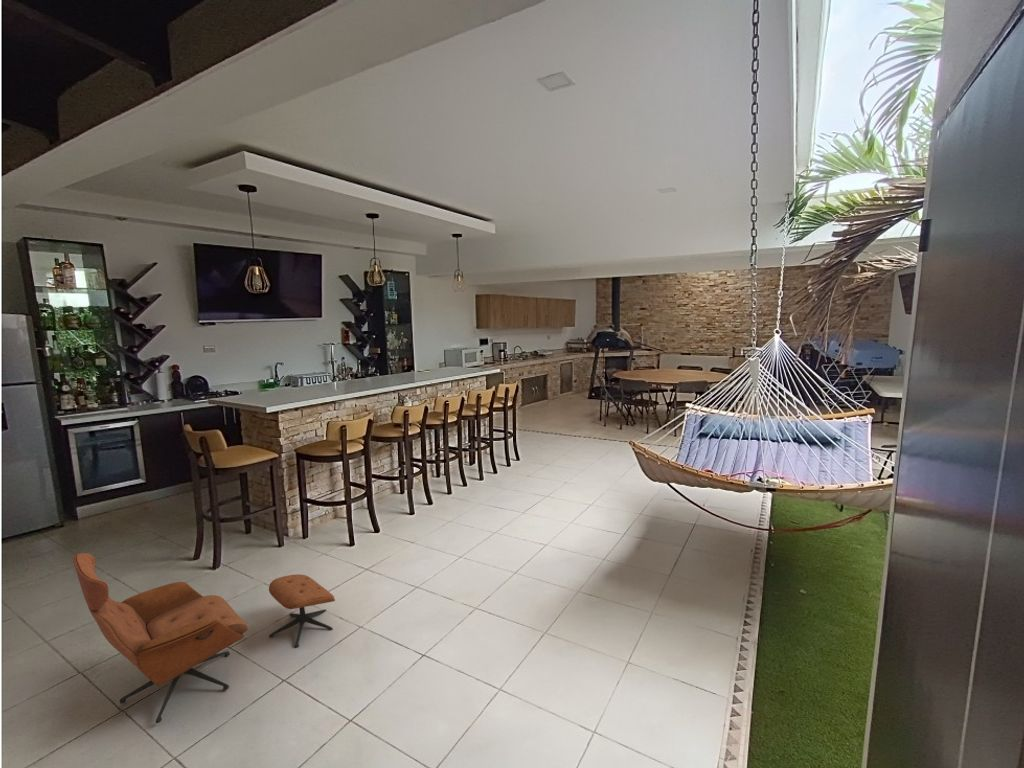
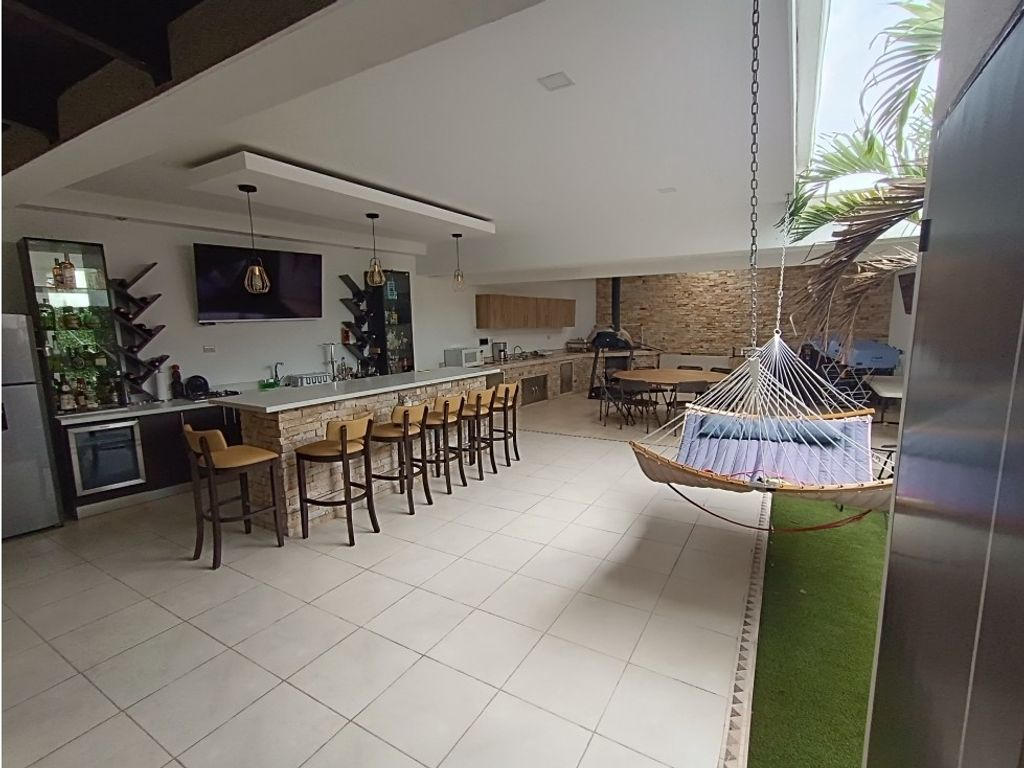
- lounge chair [72,553,336,724]
